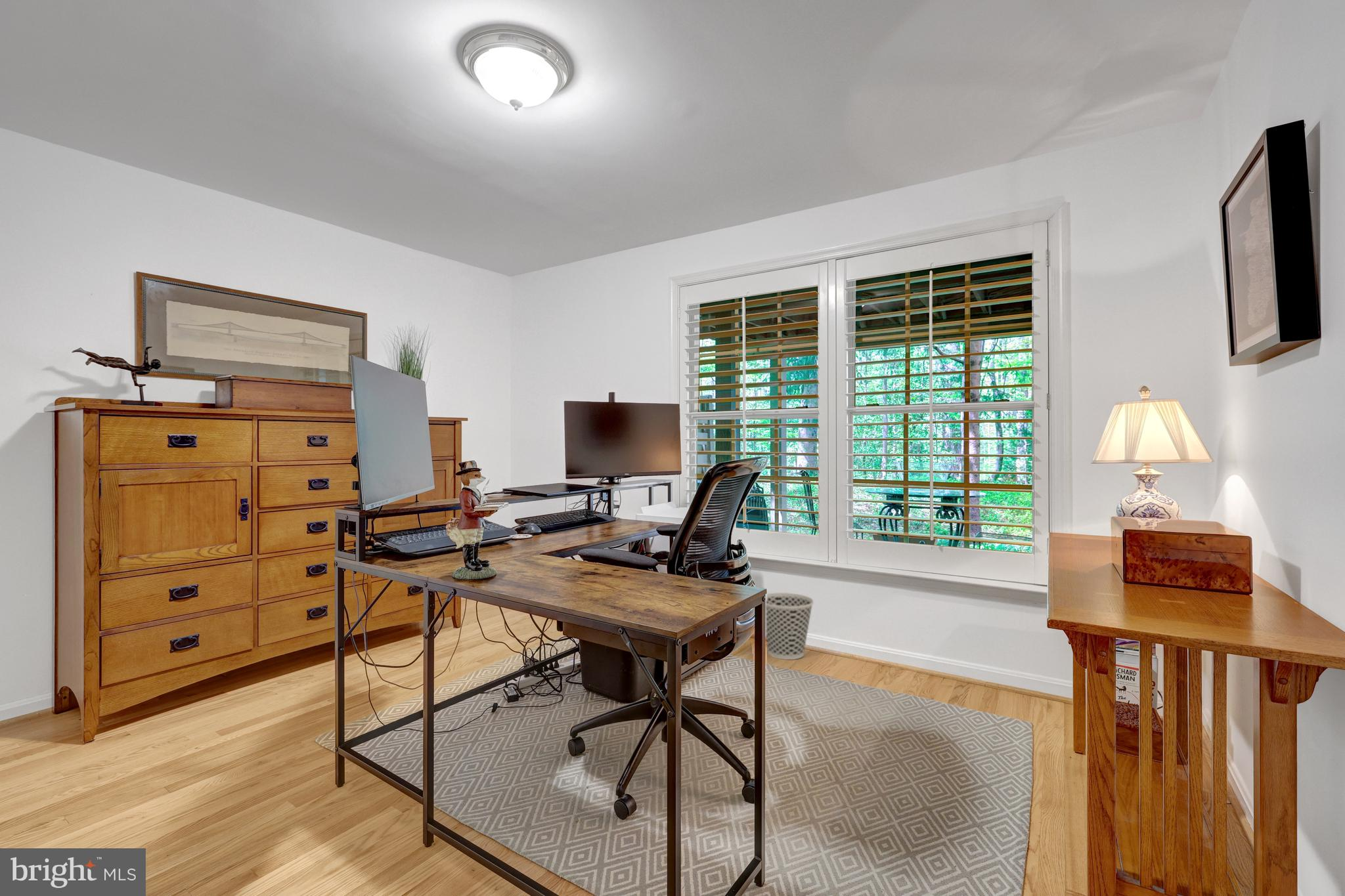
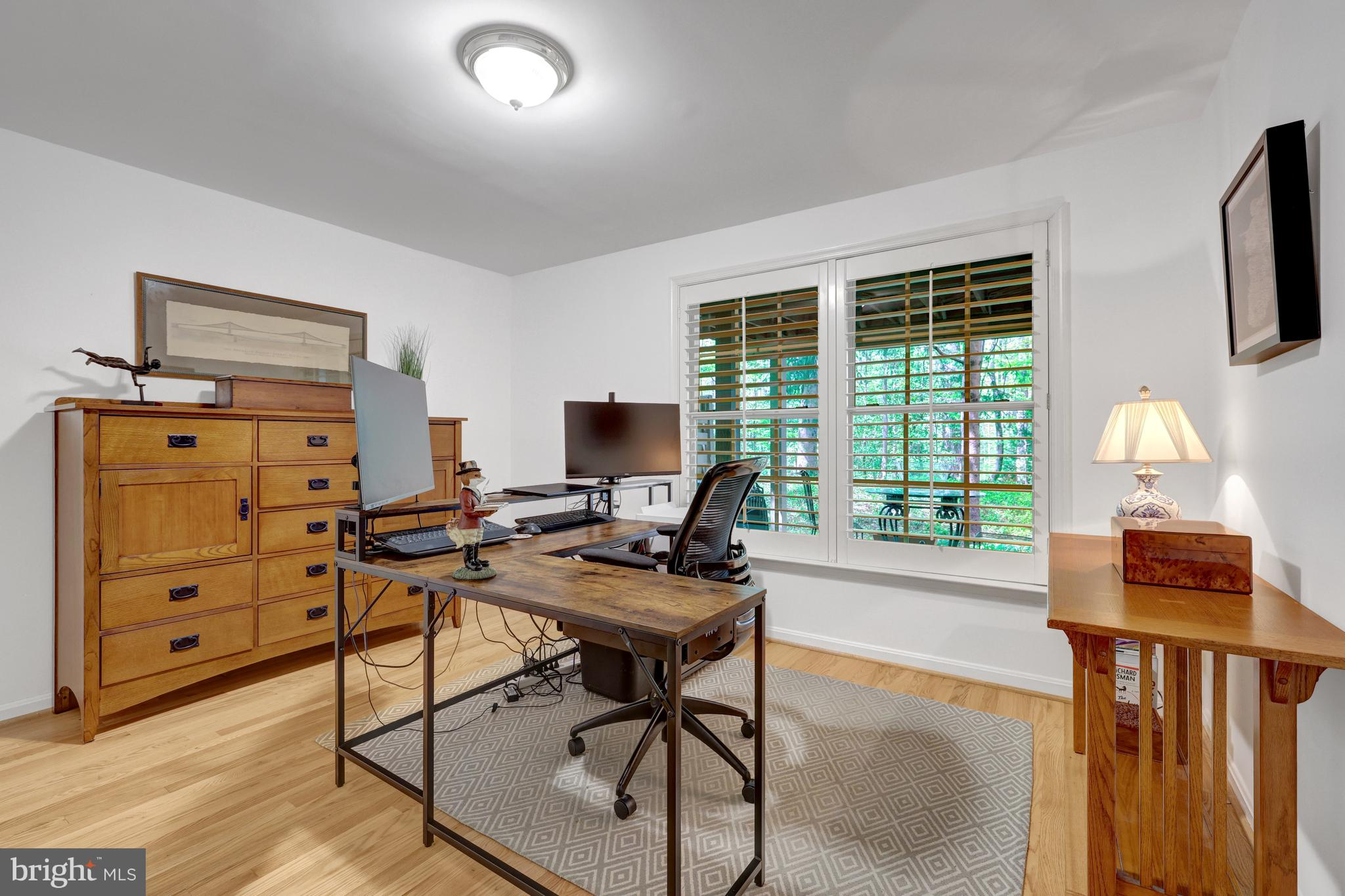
- wastebasket [765,592,814,660]
